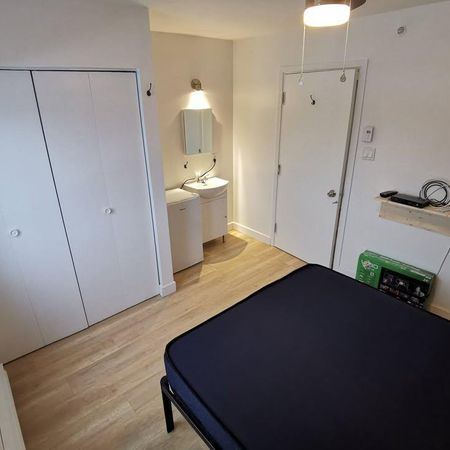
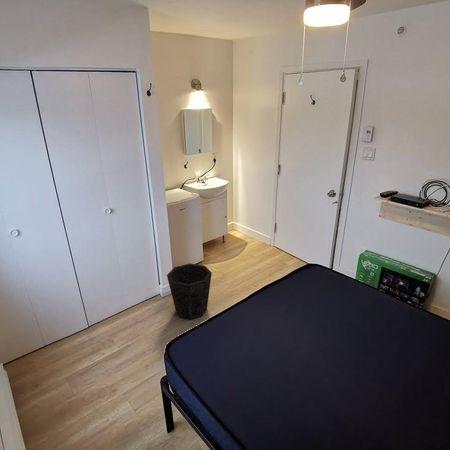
+ waste bin [166,263,213,320]
